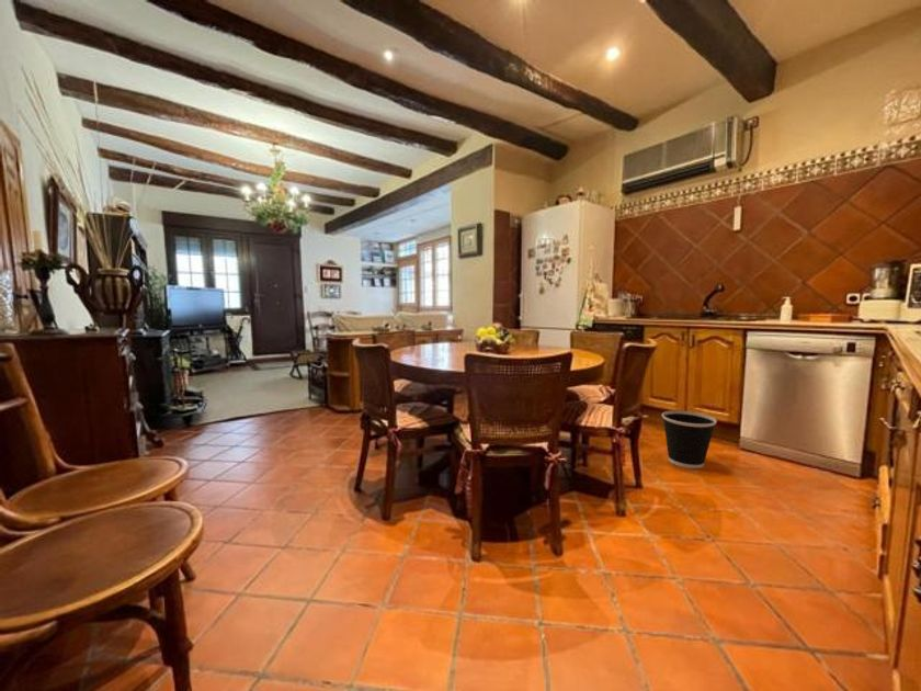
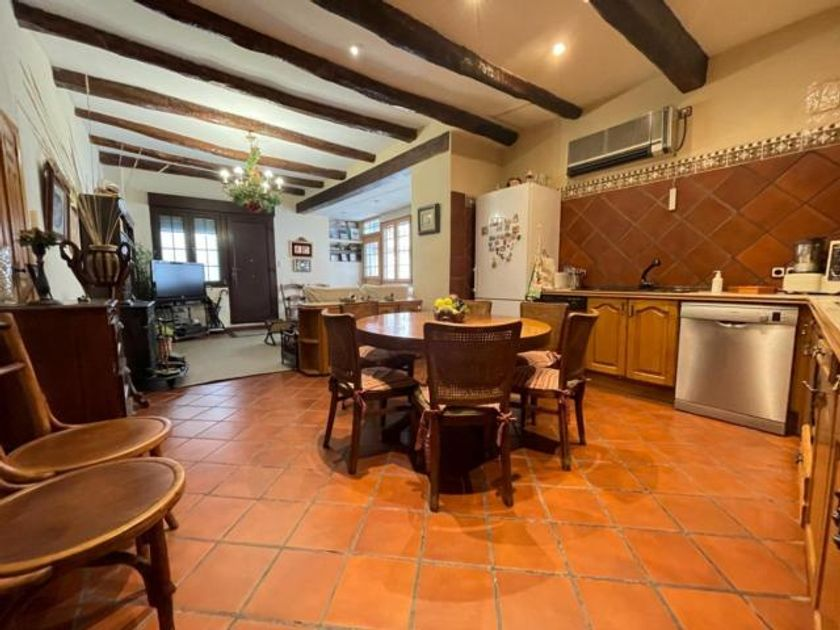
- wastebasket [661,410,718,469]
